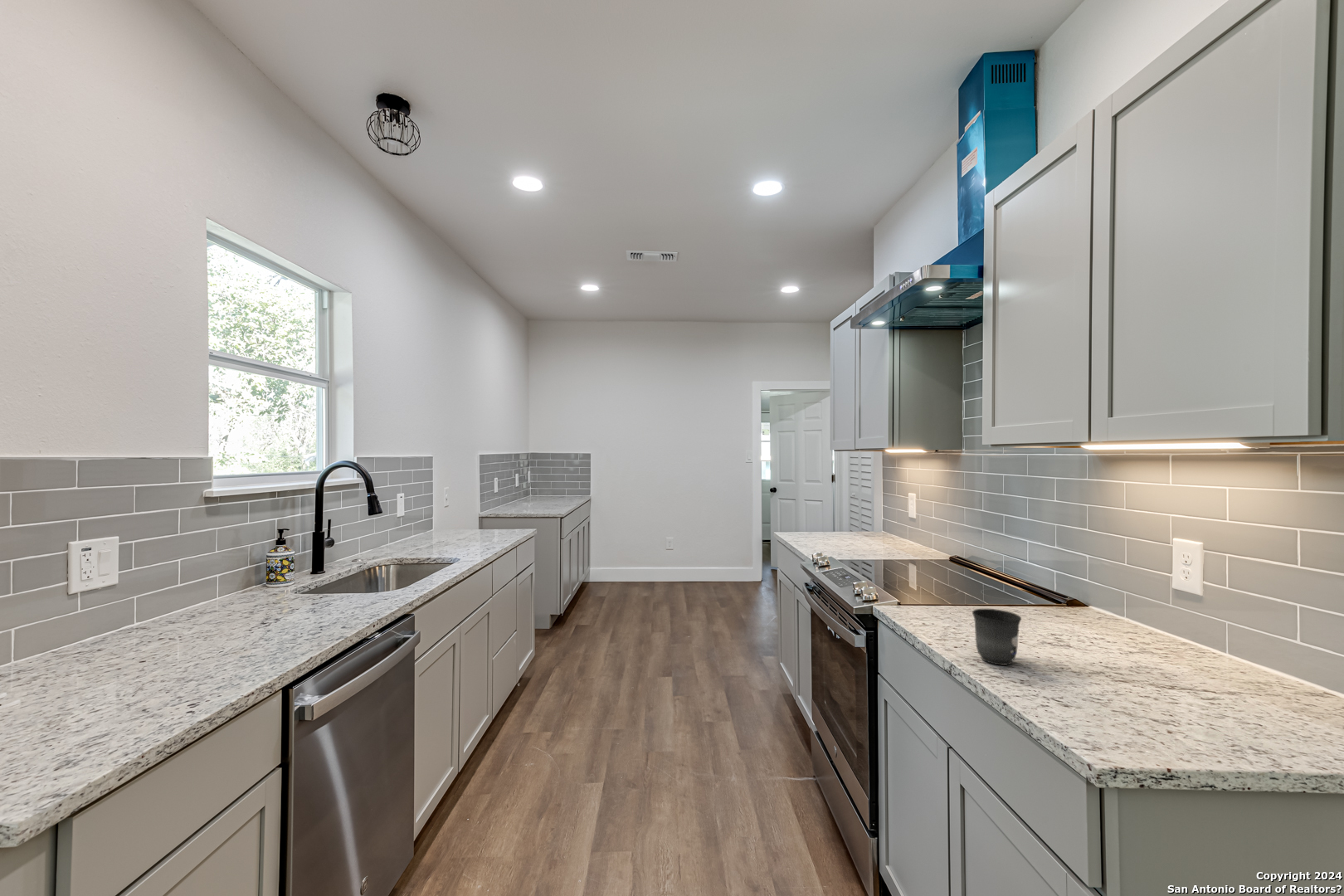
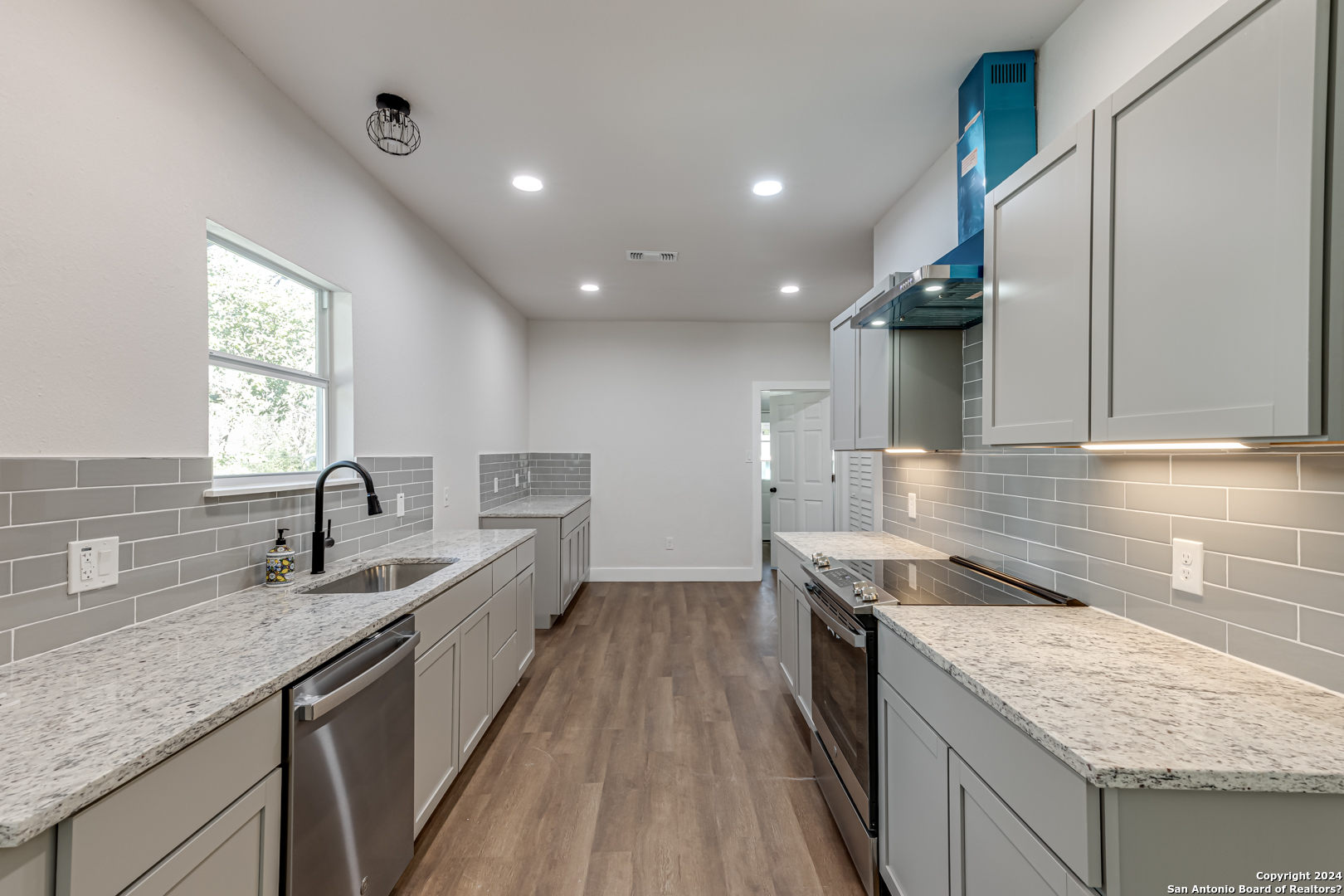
- mug [971,608,1022,666]
